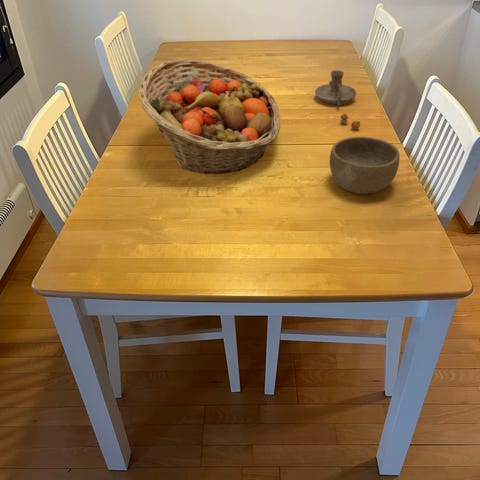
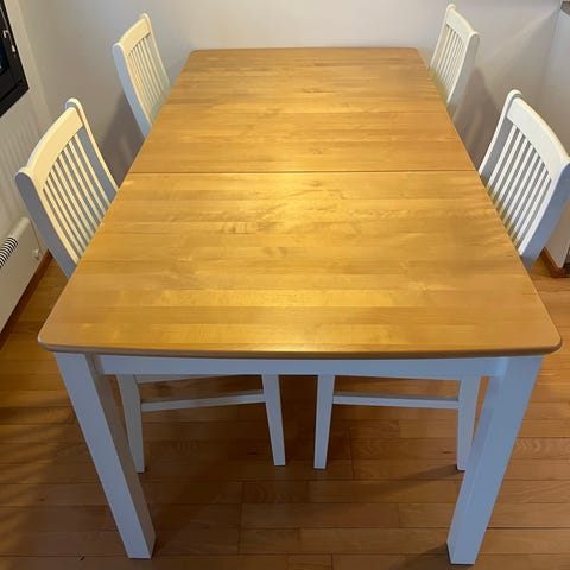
- apple [339,112,361,131]
- fruit basket [138,59,281,175]
- candle holder [314,69,357,107]
- bowl [329,136,401,195]
